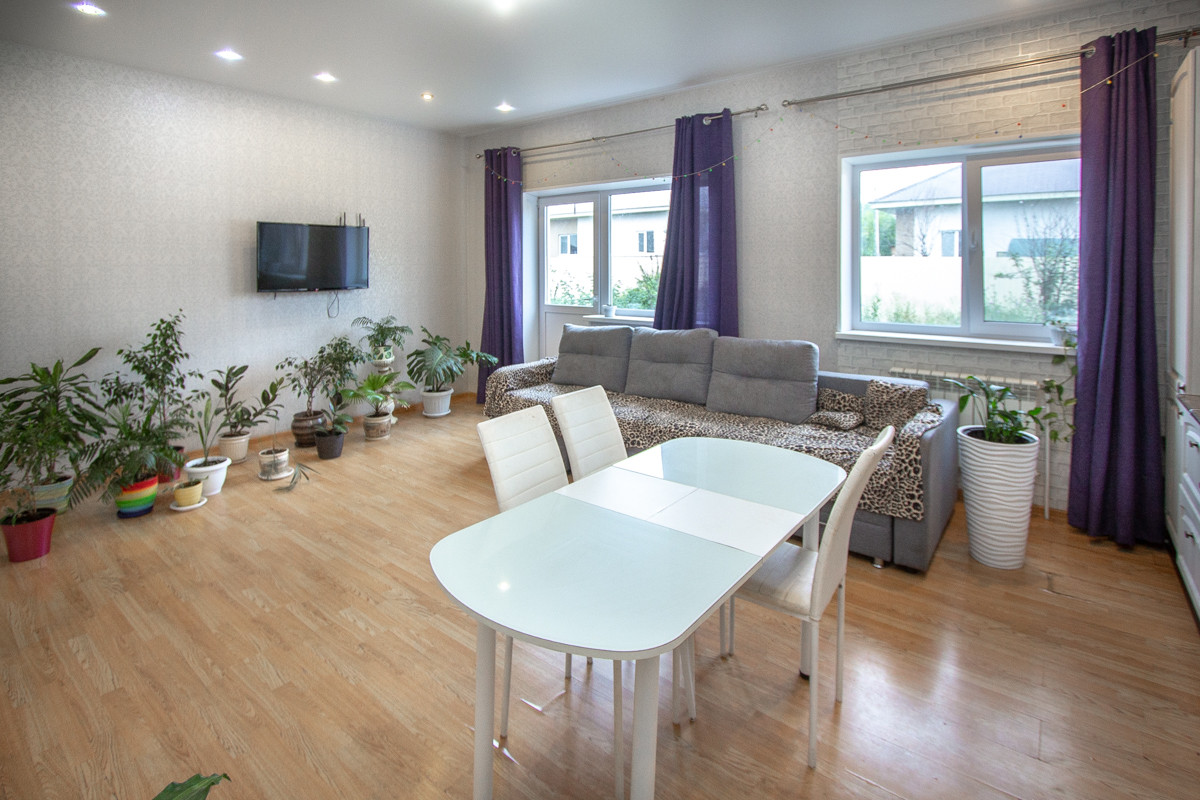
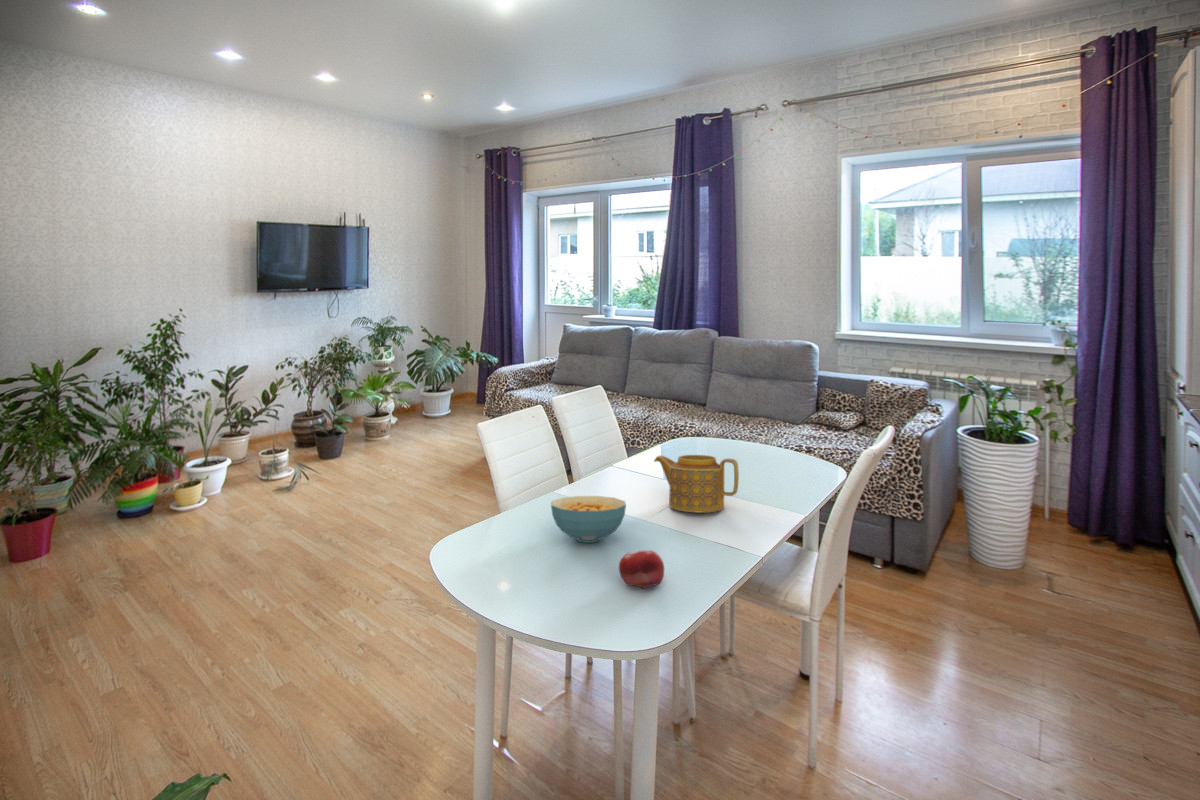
+ teapot [653,454,740,513]
+ fruit [618,549,665,590]
+ cereal bowl [550,495,627,544]
